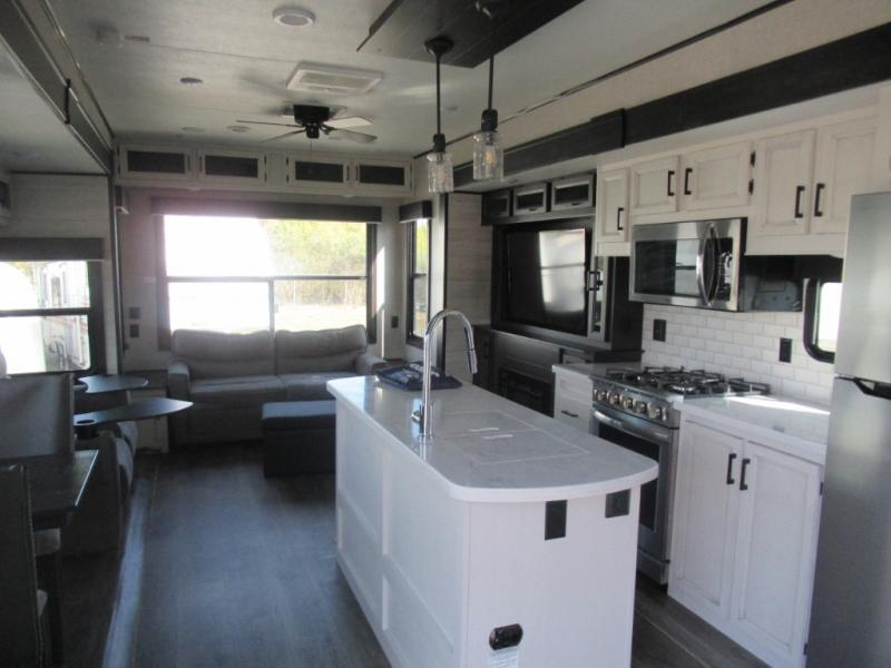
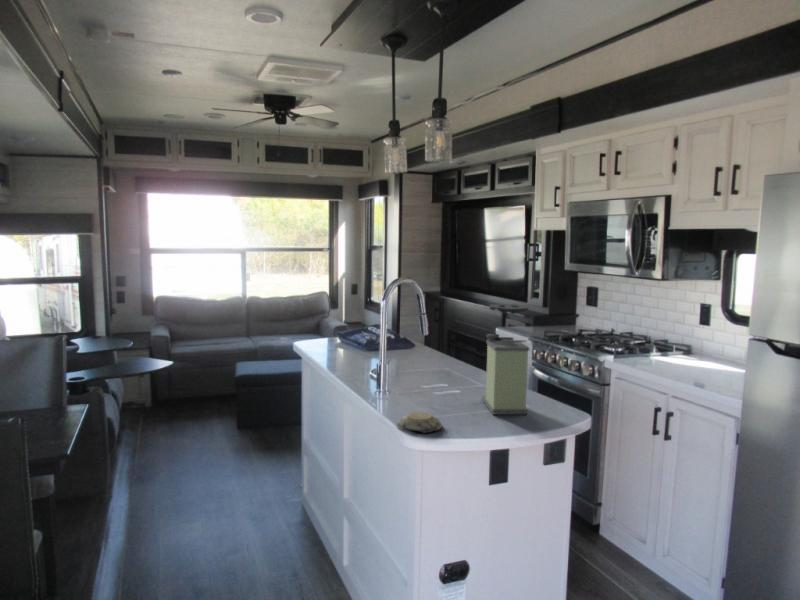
+ coffee grinder [481,303,530,415]
+ decorative bowl [396,411,443,434]
